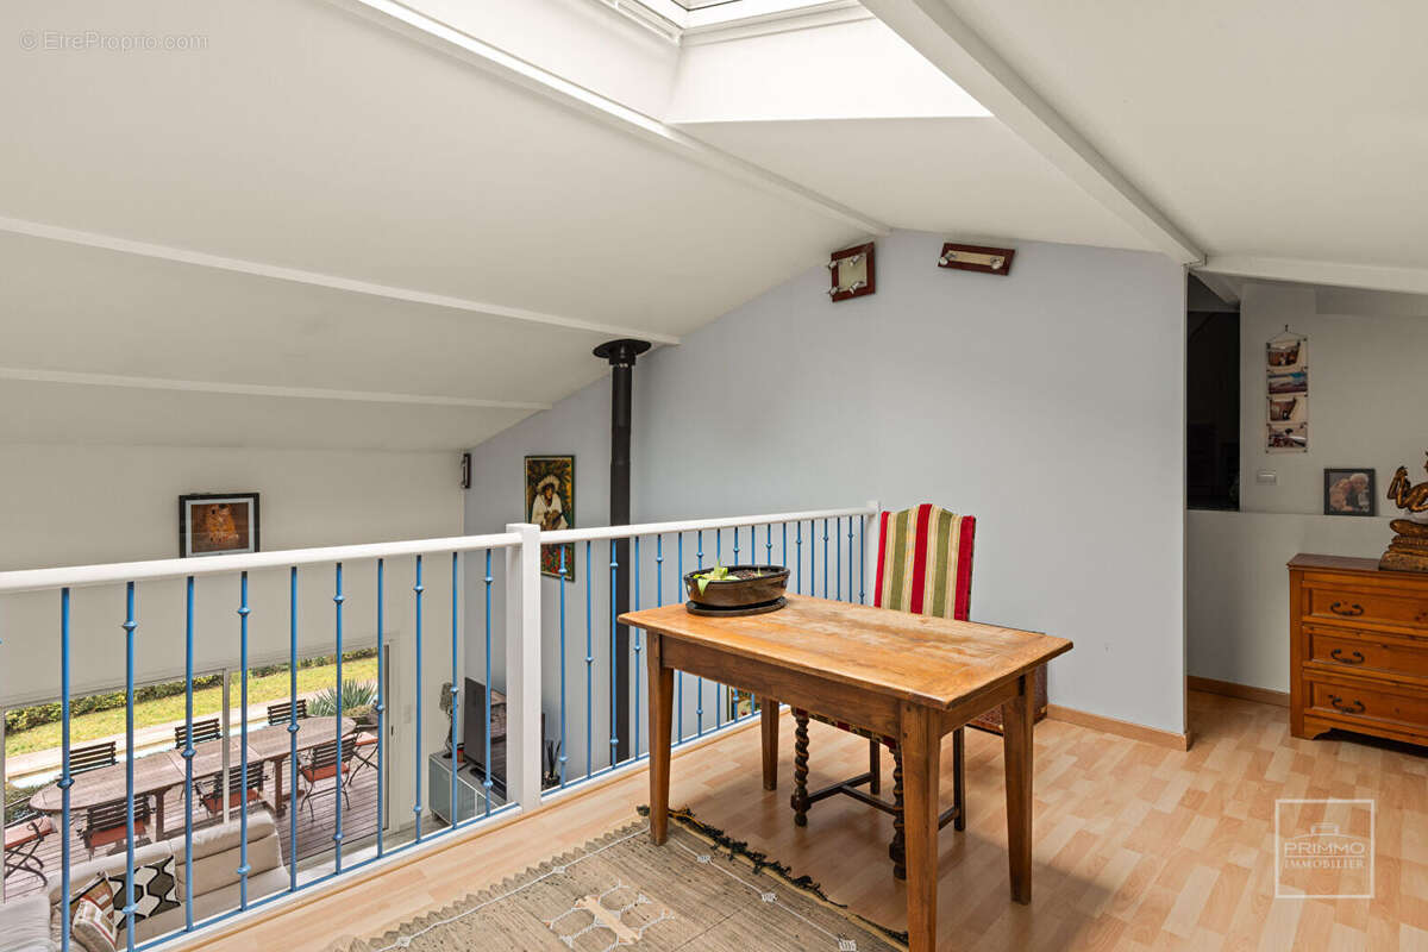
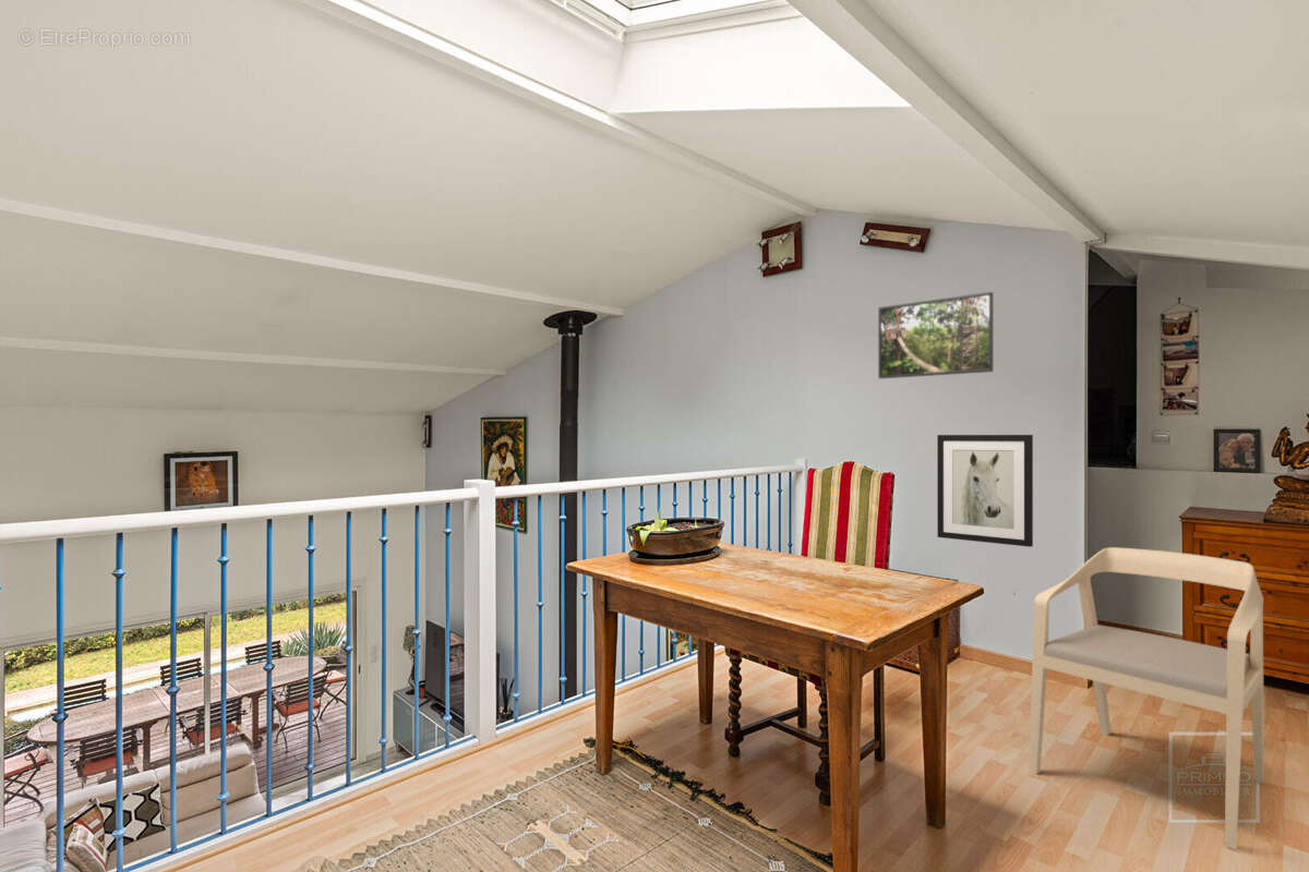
+ wall art [936,434,1034,548]
+ armchair [1028,546,1265,850]
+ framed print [877,291,994,379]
